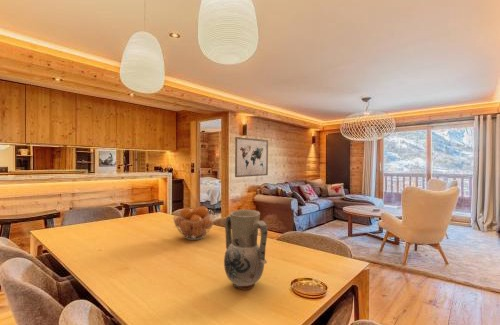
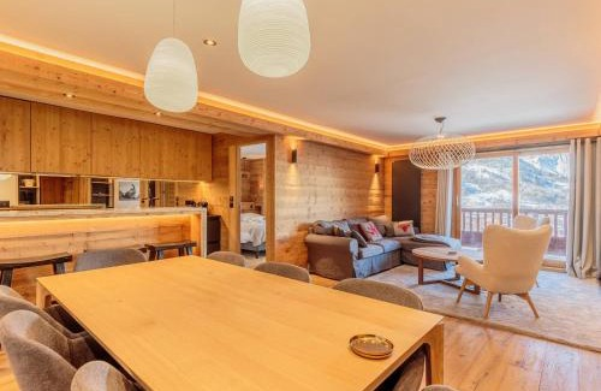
- wall art [234,136,269,178]
- vase [223,208,269,291]
- fruit basket [172,205,216,241]
